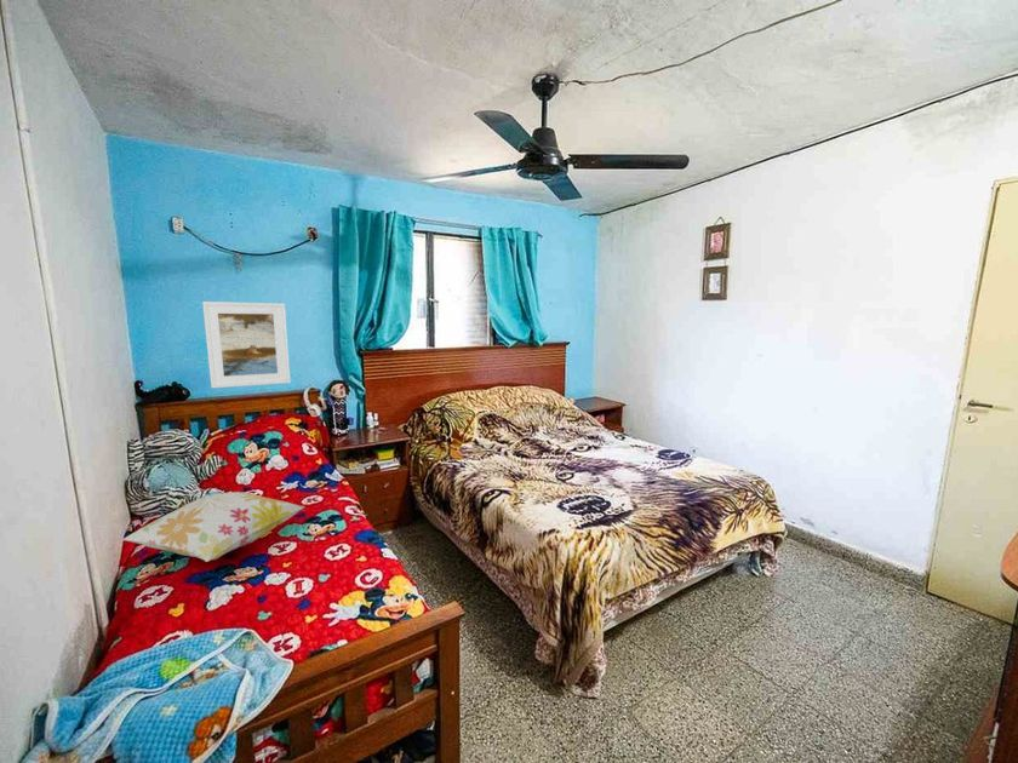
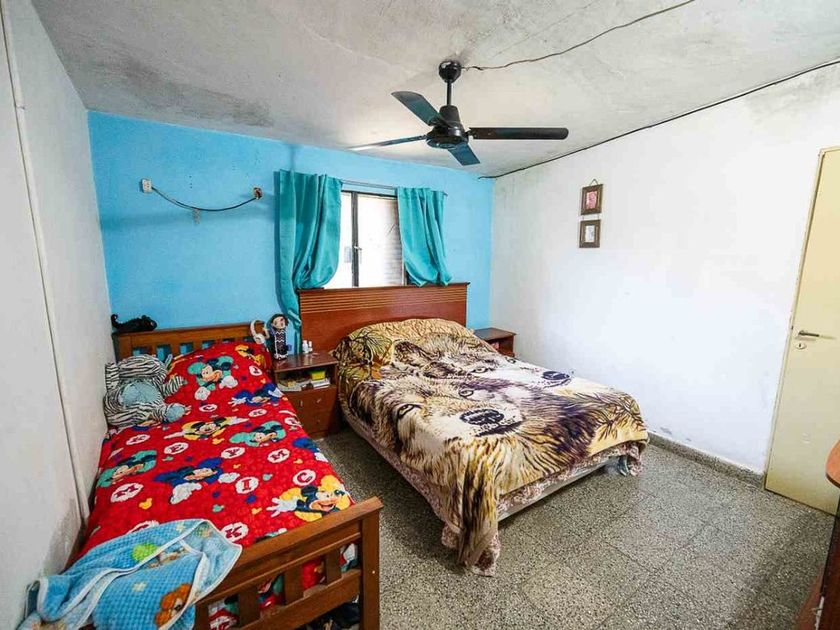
- decorative pillow [120,490,305,563]
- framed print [201,300,292,389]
